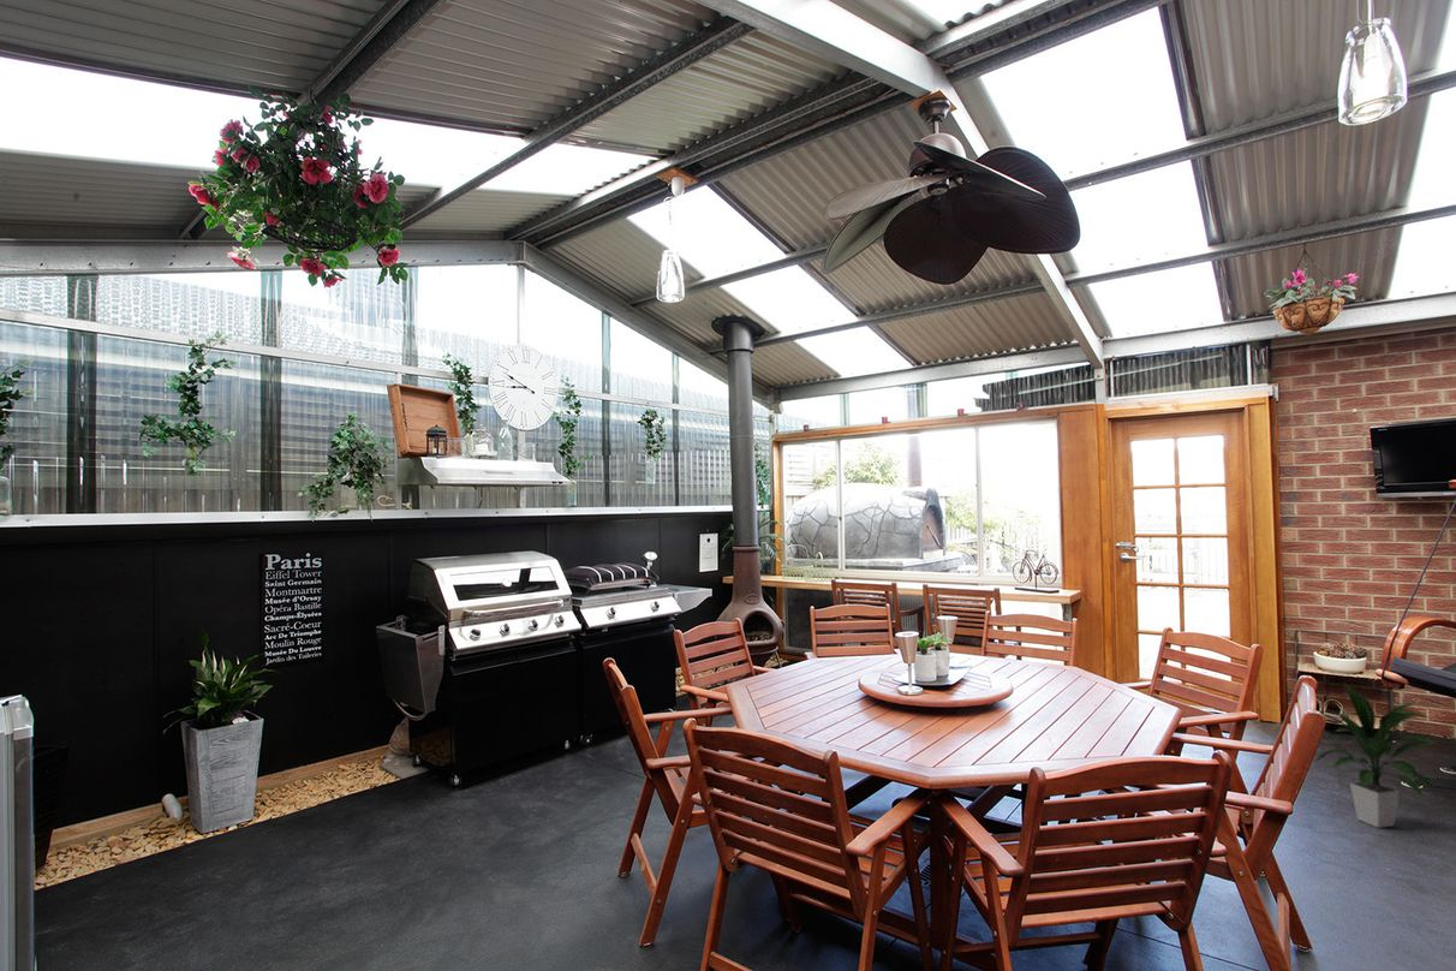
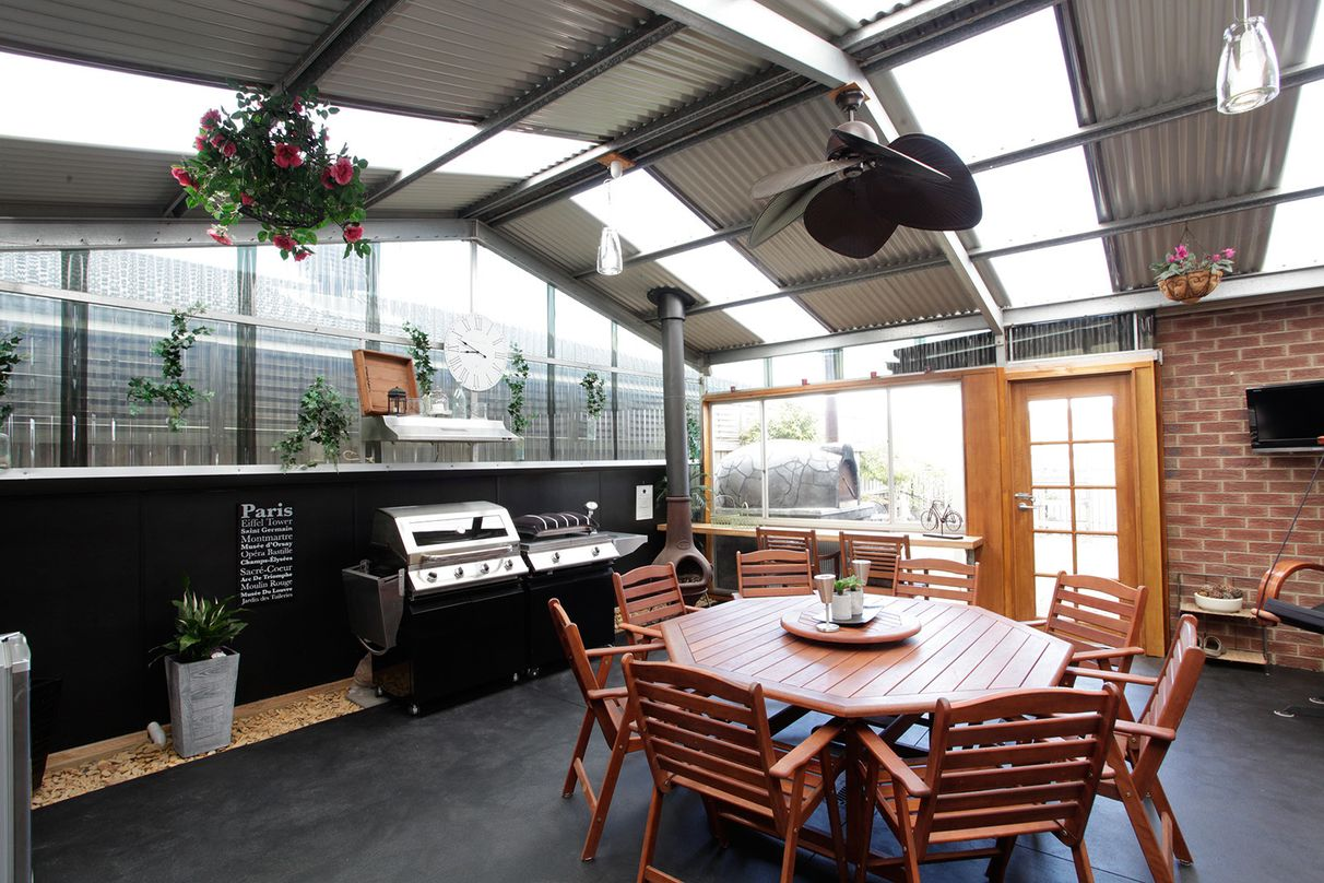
- indoor plant [1314,680,1439,829]
